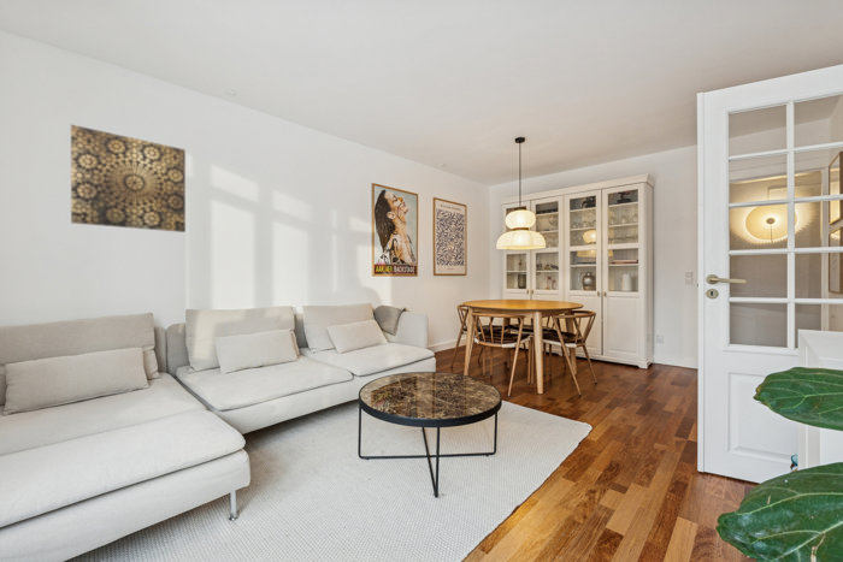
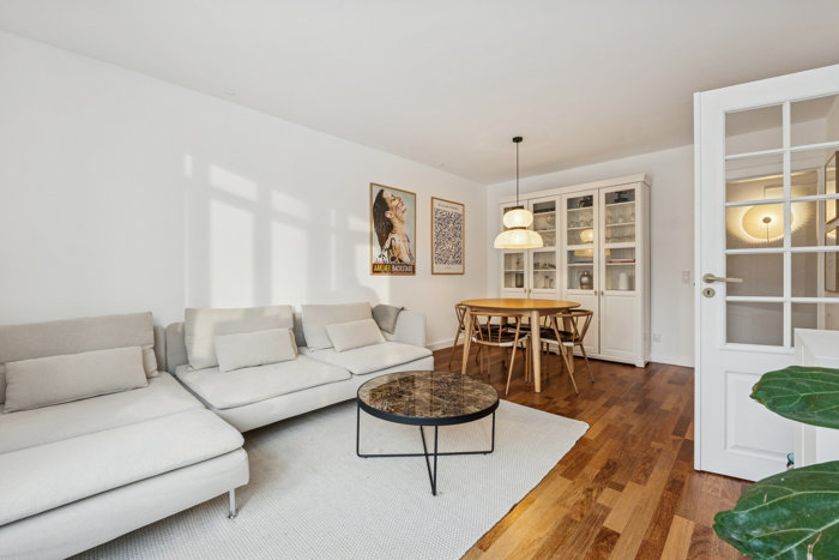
- wall art [70,124,187,233]
